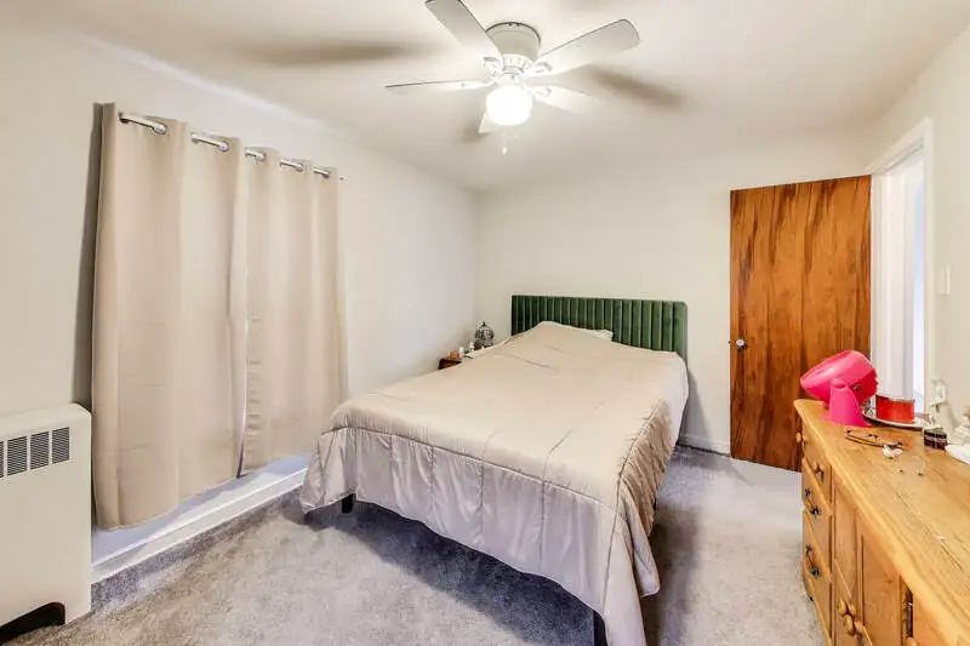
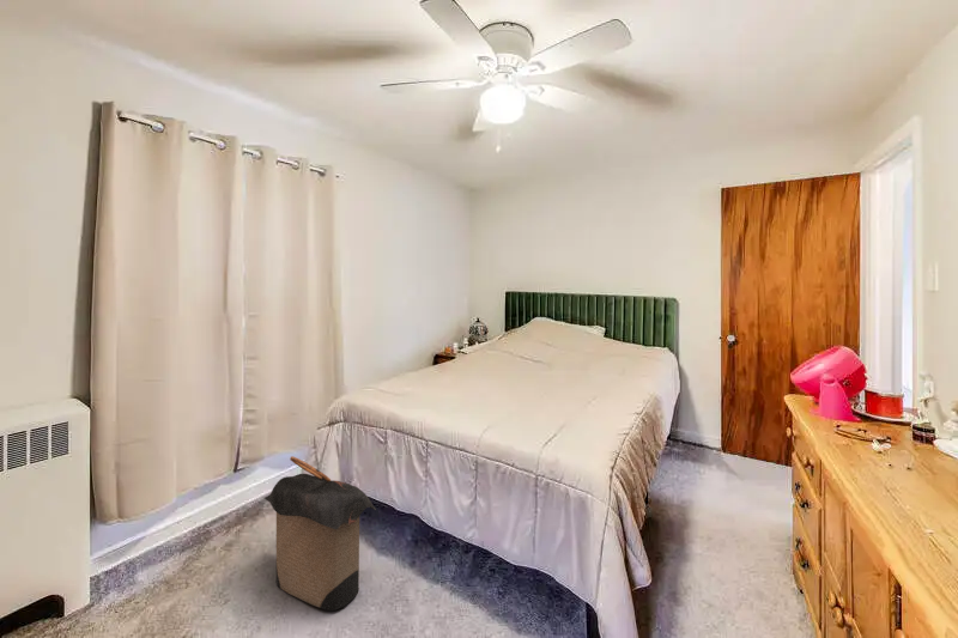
+ laundry hamper [262,455,377,612]
